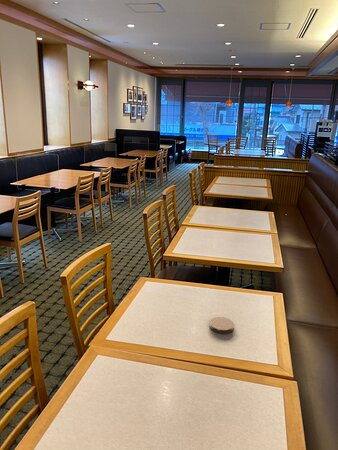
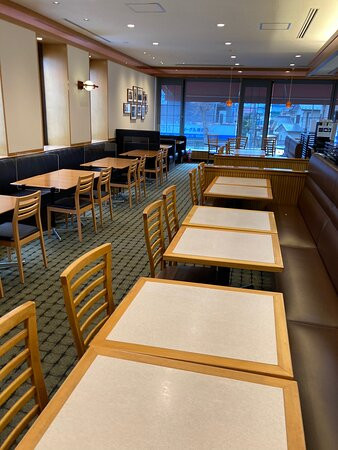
- coaster [209,316,235,334]
